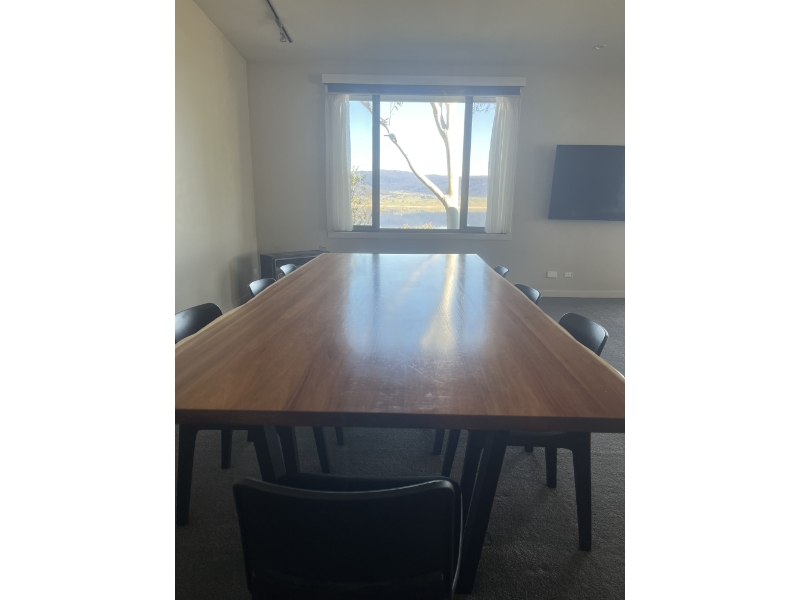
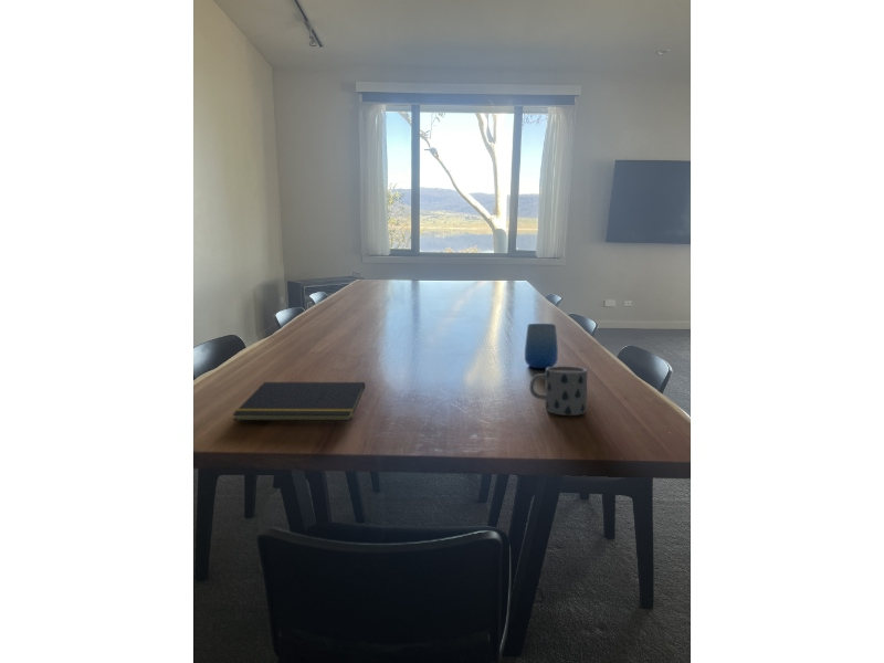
+ cup [524,323,559,369]
+ notepad [232,381,366,422]
+ mug [528,365,588,417]
